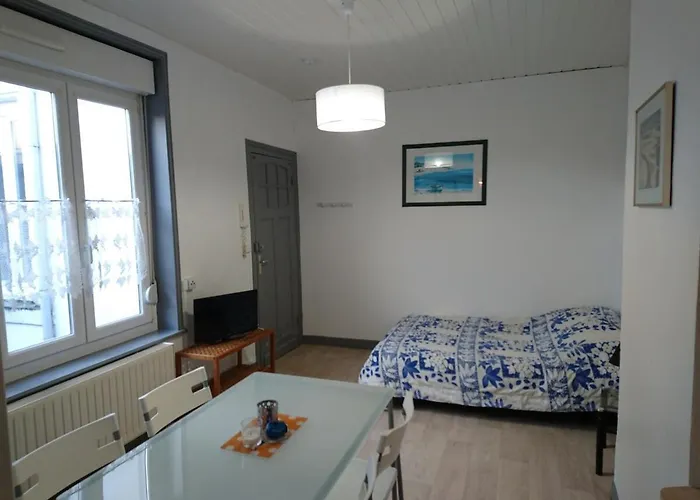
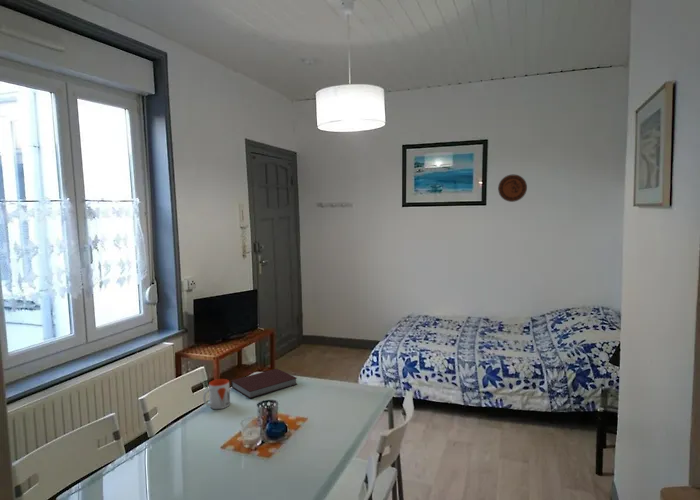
+ decorative plate [497,174,528,203]
+ mug [202,378,231,410]
+ notebook [230,368,298,399]
